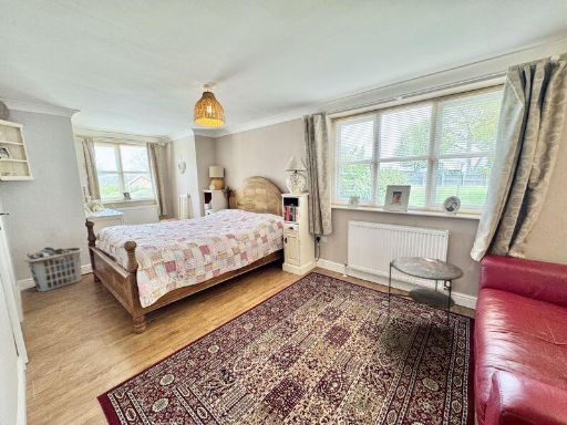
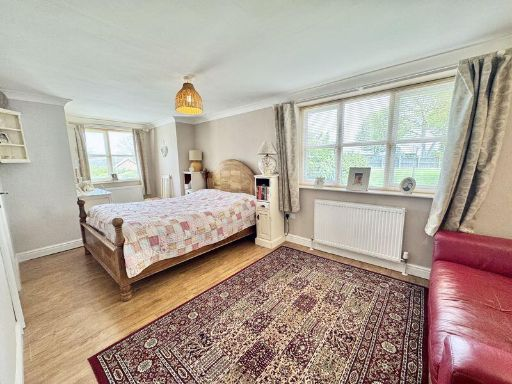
- side table [386,256,465,346]
- clothes hamper [22,246,84,293]
